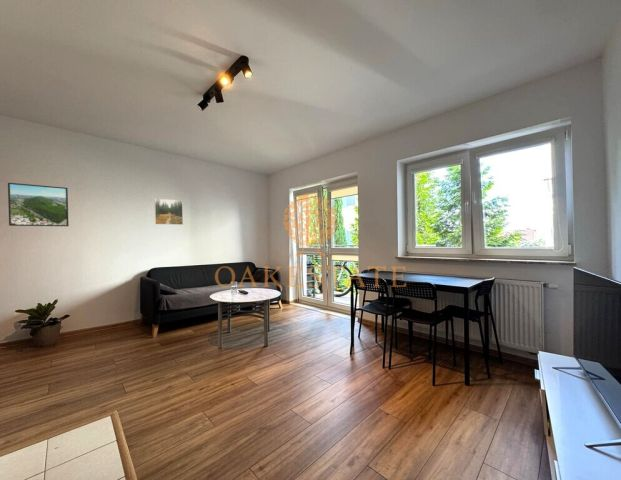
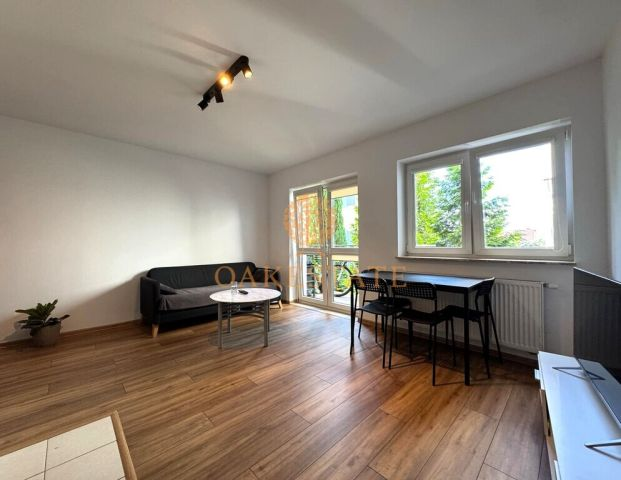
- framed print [7,182,70,227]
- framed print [153,198,184,226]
